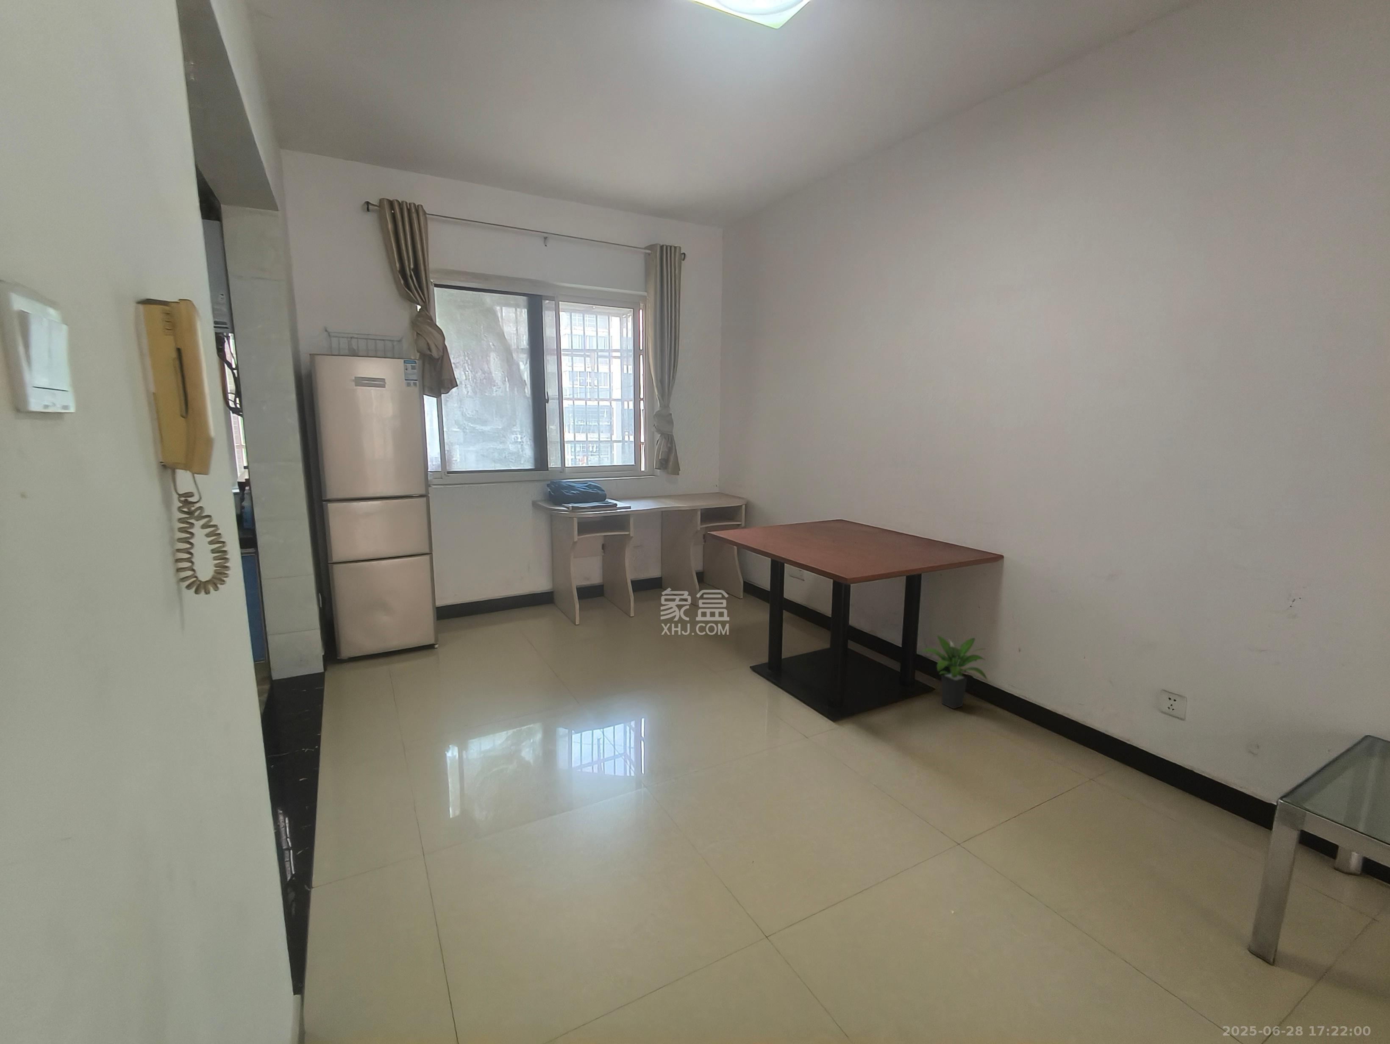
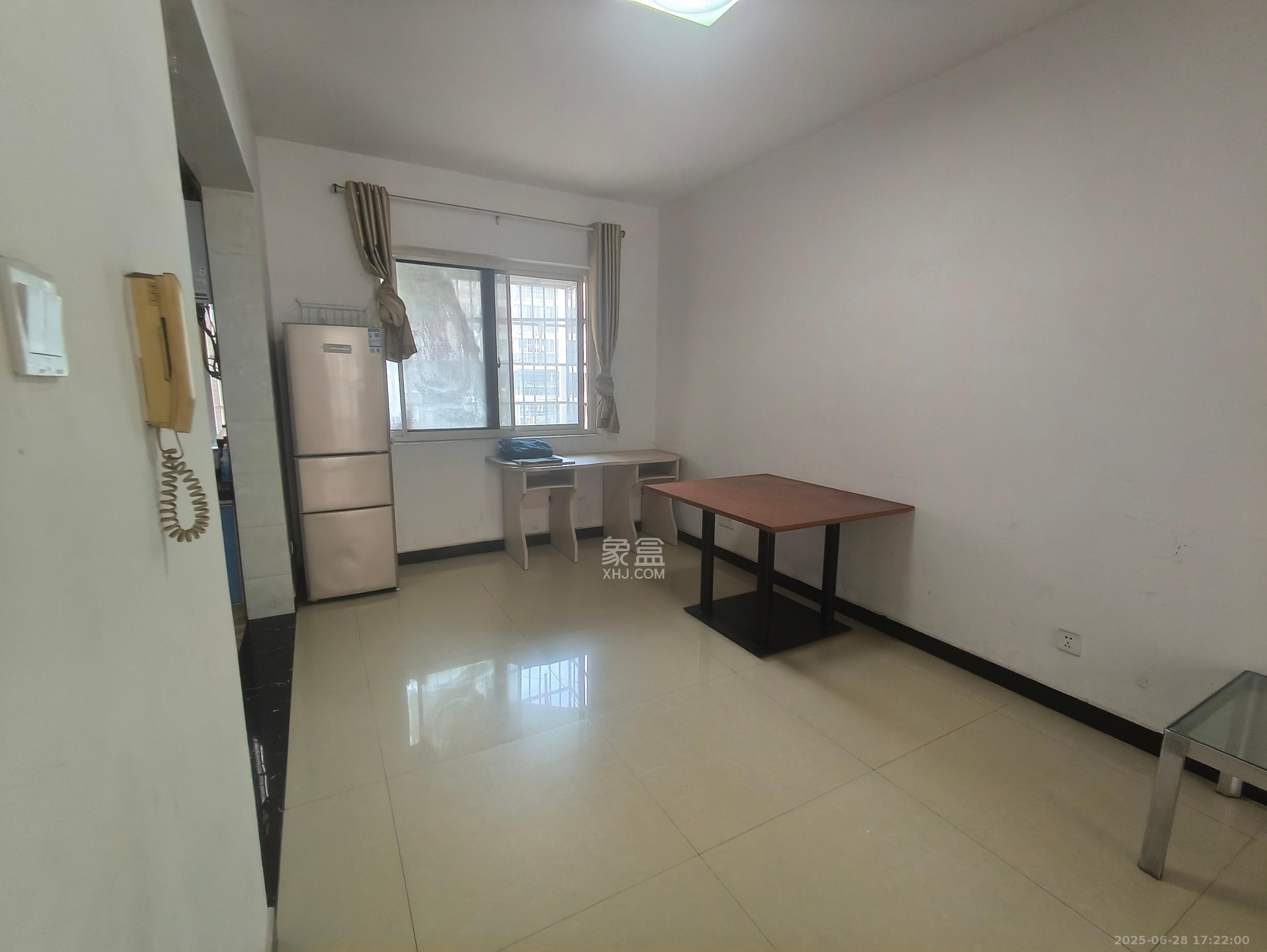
- potted plant [918,635,987,710]
